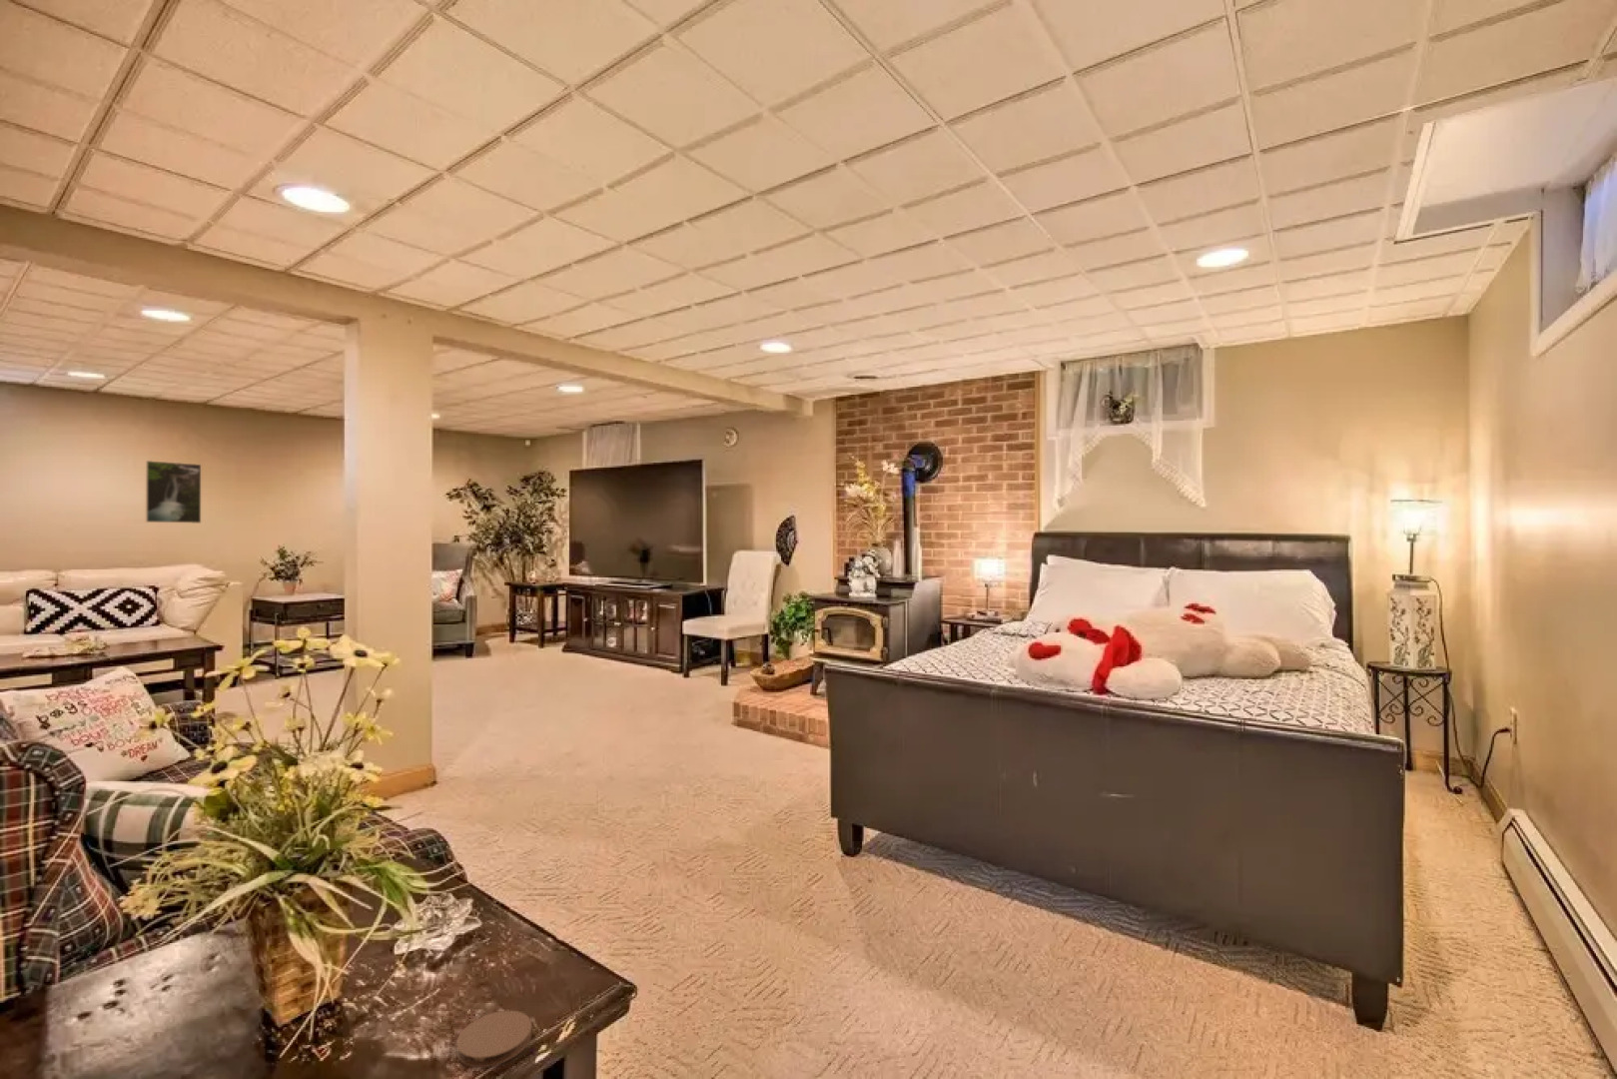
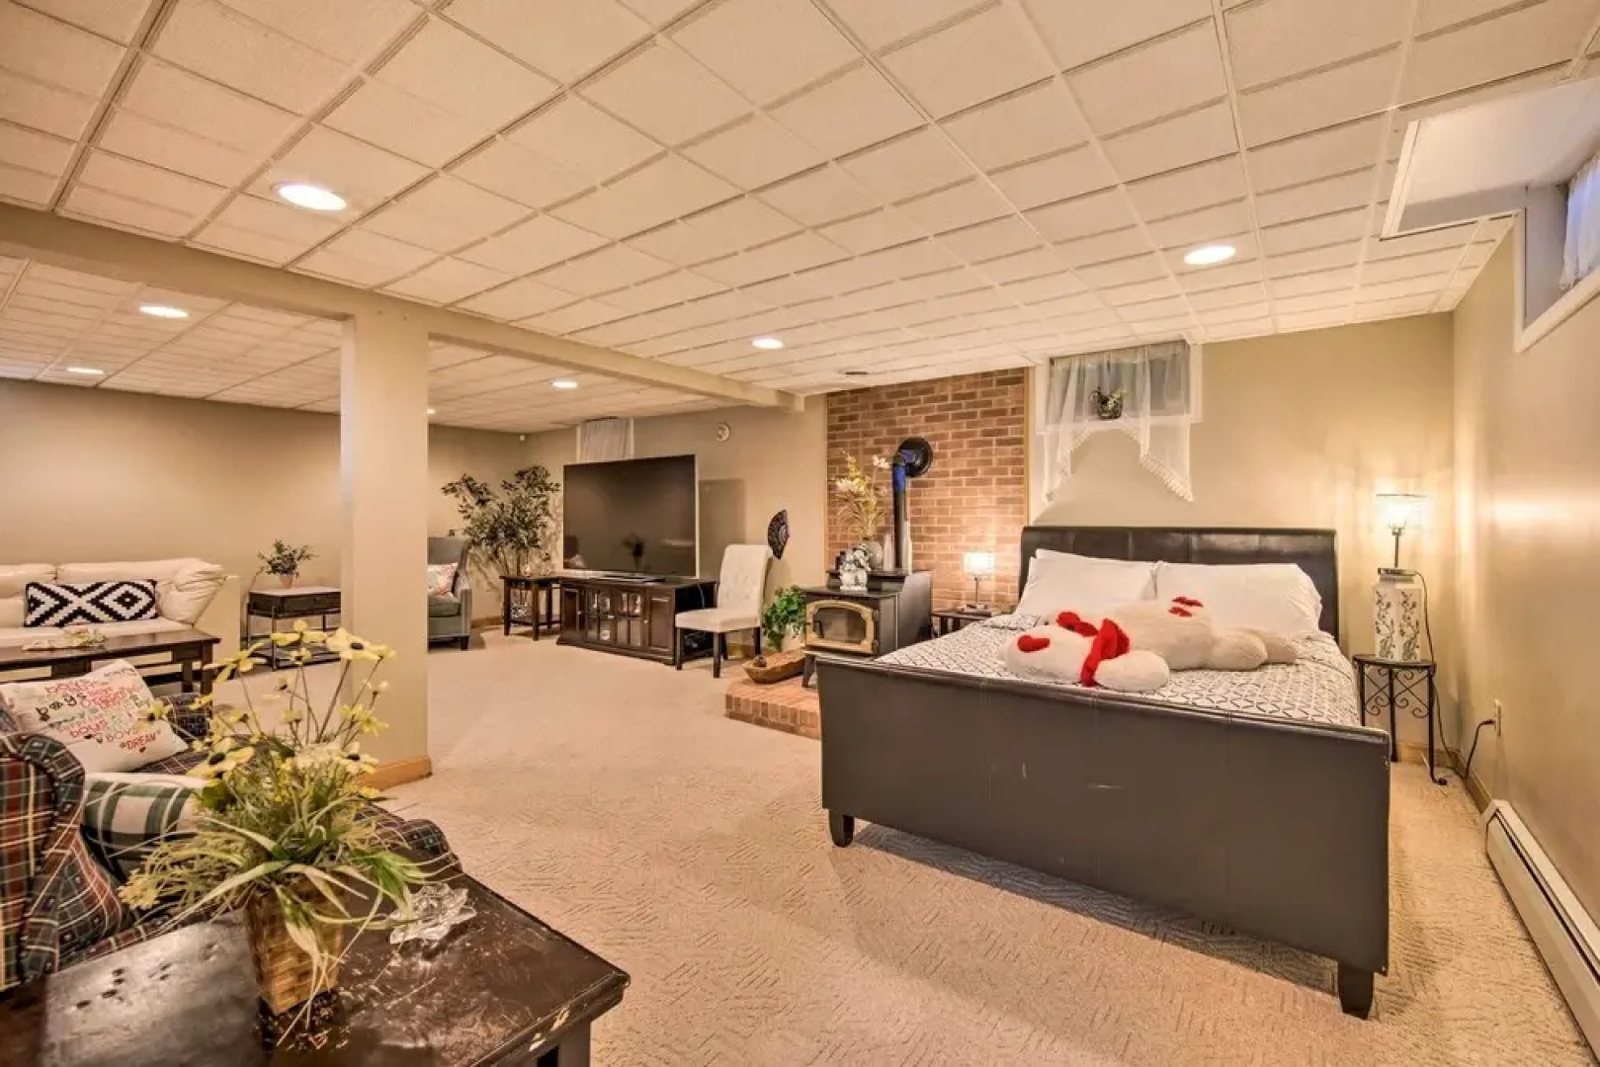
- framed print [144,460,202,525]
- coaster [455,1010,532,1068]
